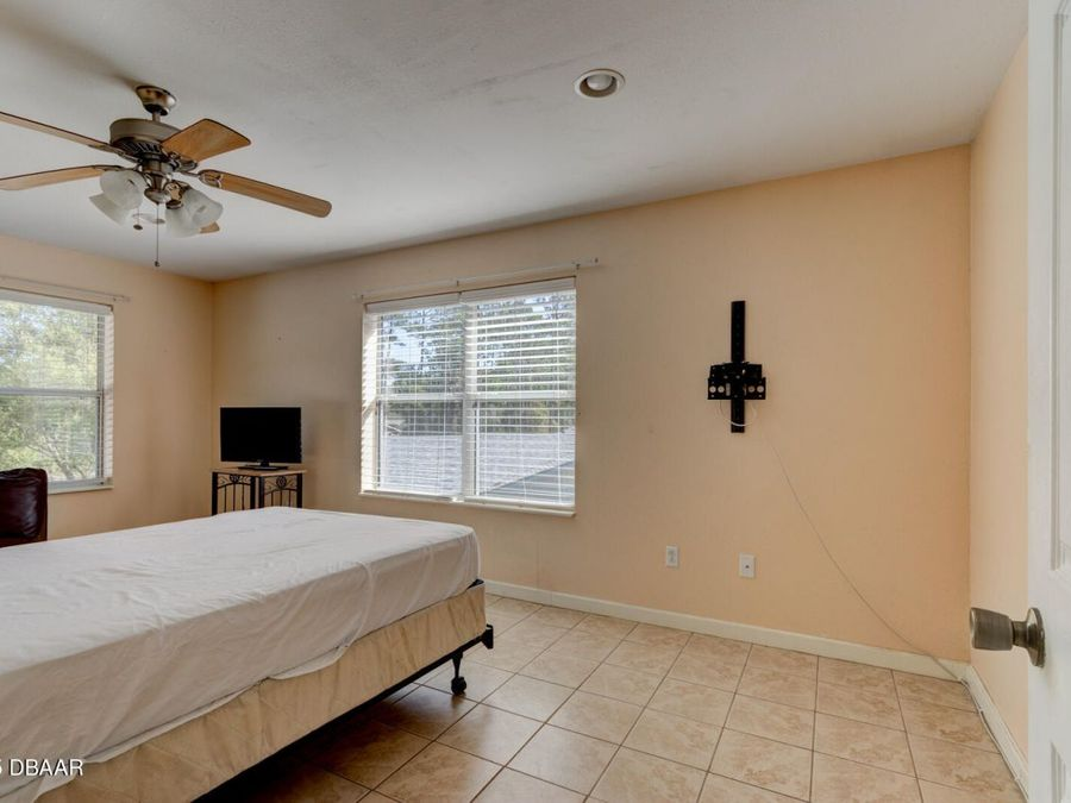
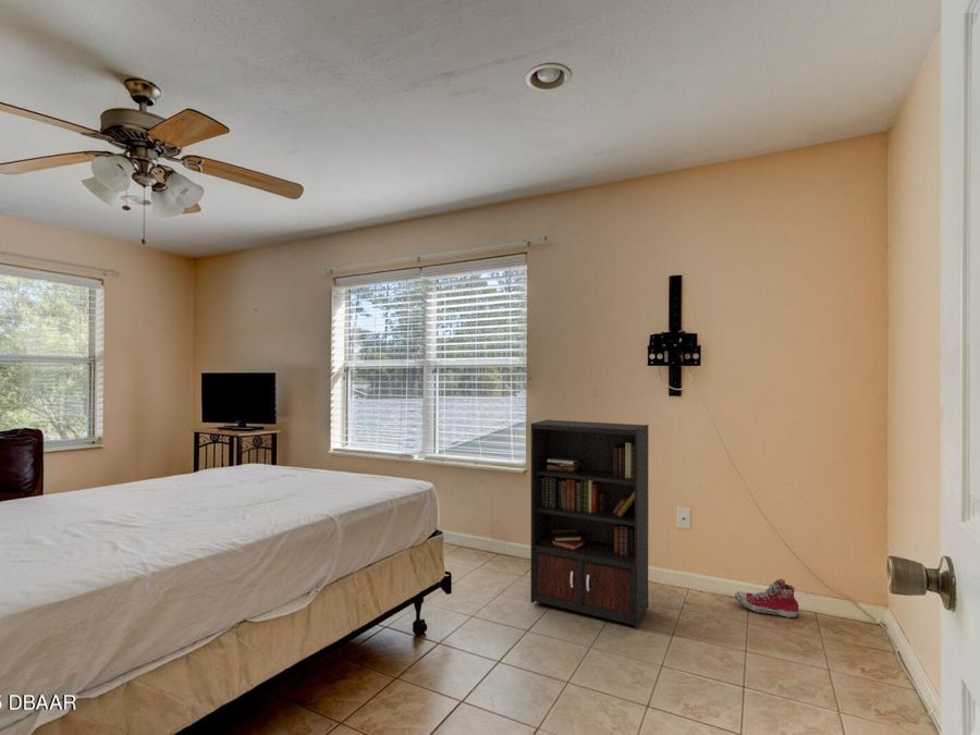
+ shoe [734,577,800,618]
+ bookcase [529,418,688,629]
